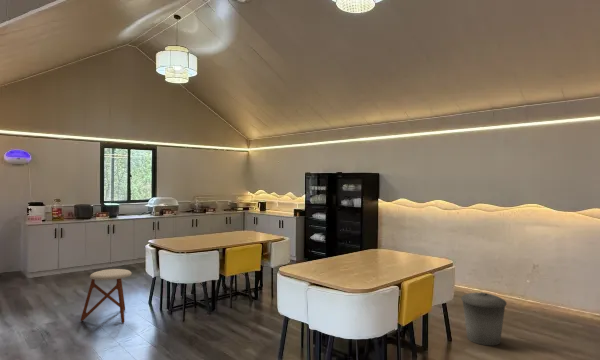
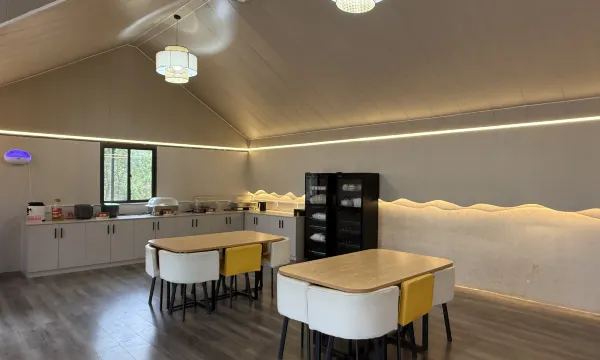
- stool [80,268,133,324]
- trash can [460,291,508,346]
